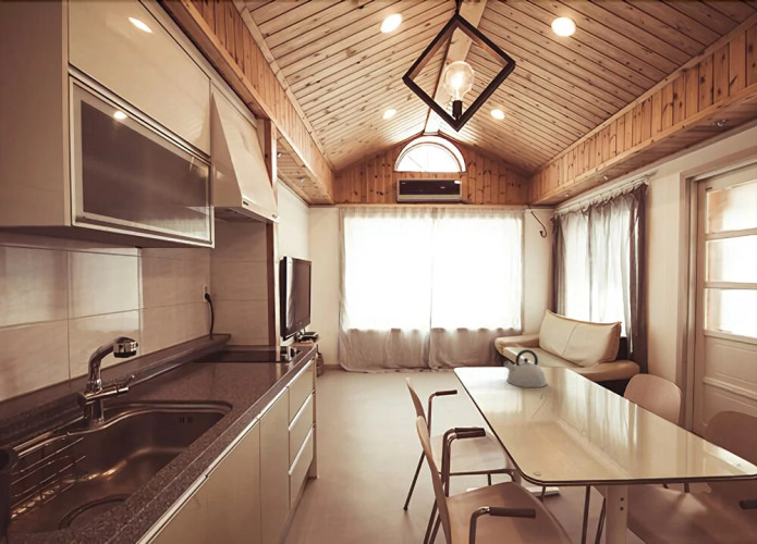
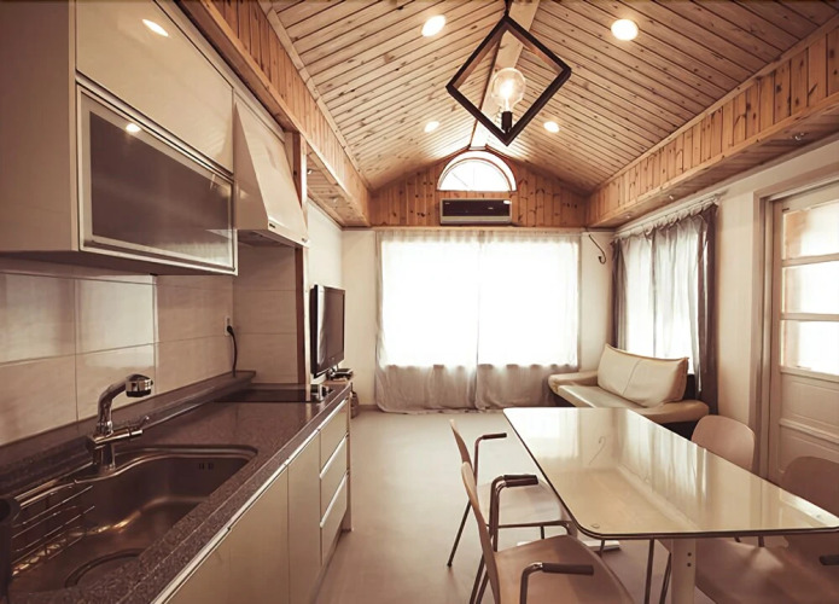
- kettle [503,348,548,388]
